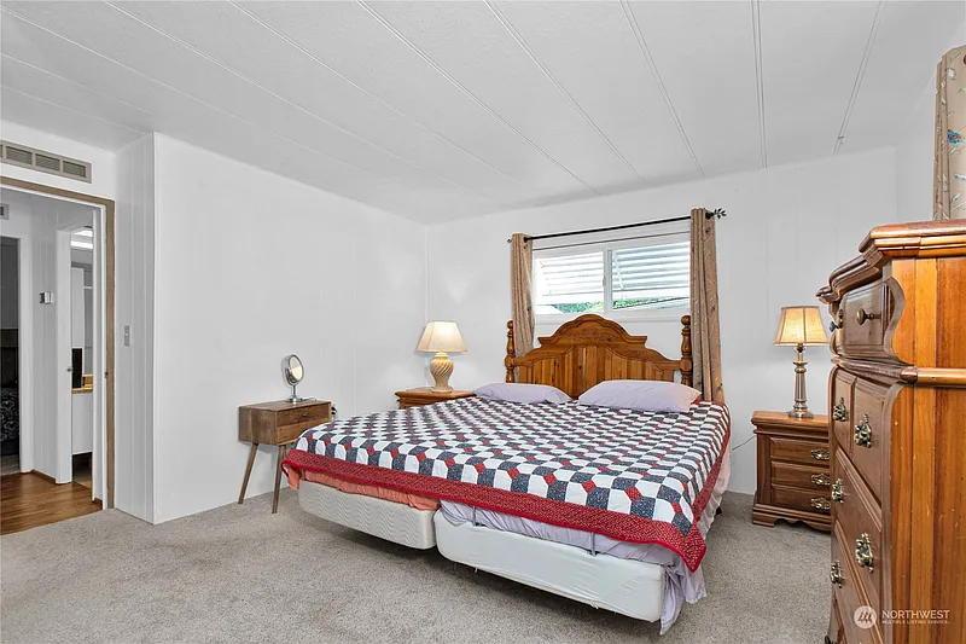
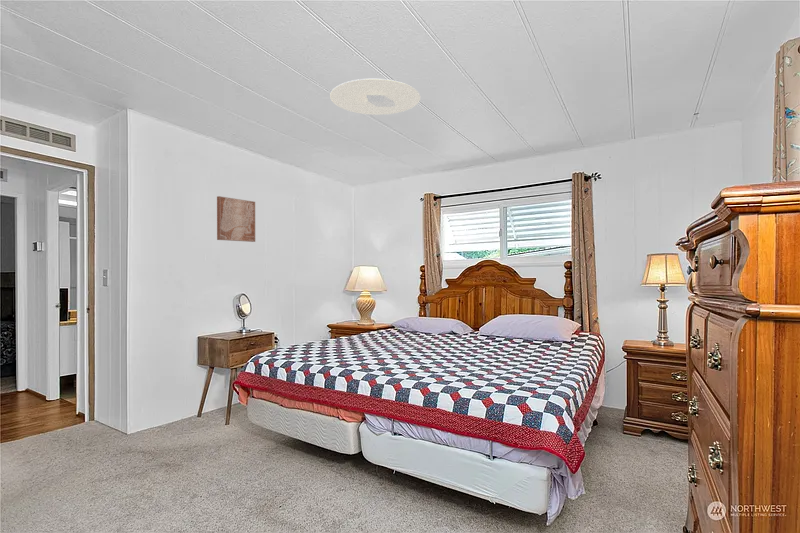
+ ceiling light [329,78,421,116]
+ wall art [216,195,256,243]
